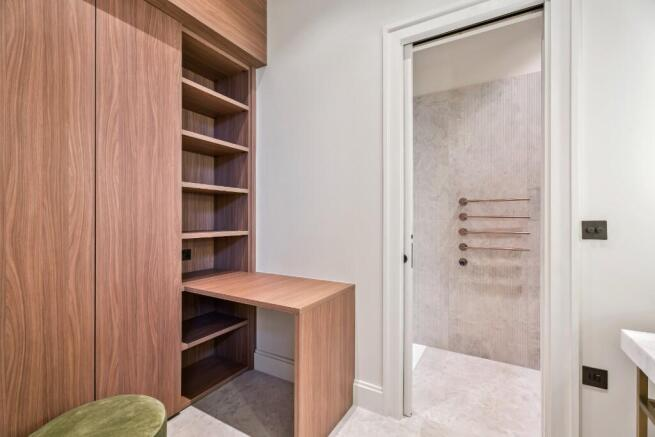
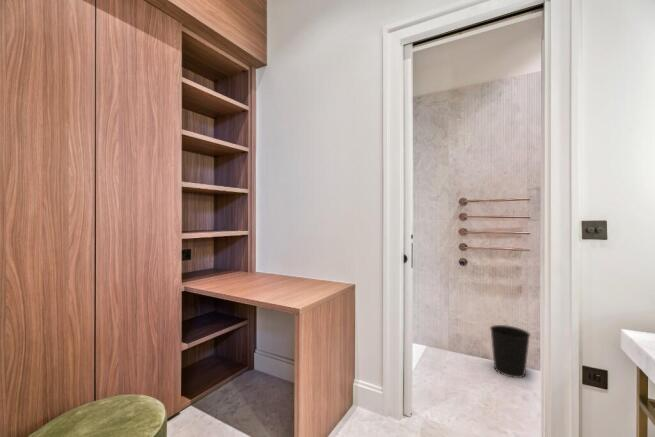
+ wastebasket [489,324,531,379]
